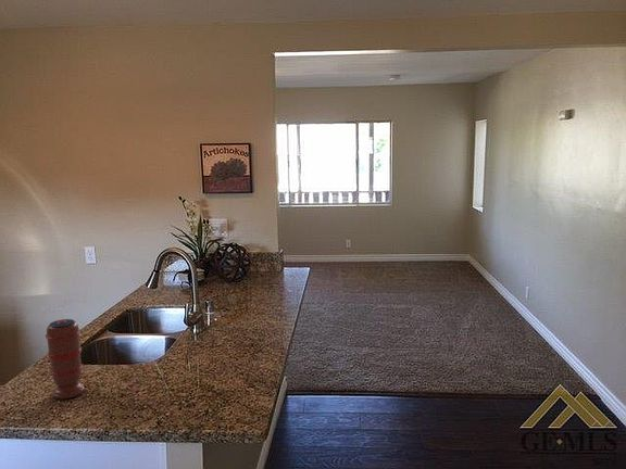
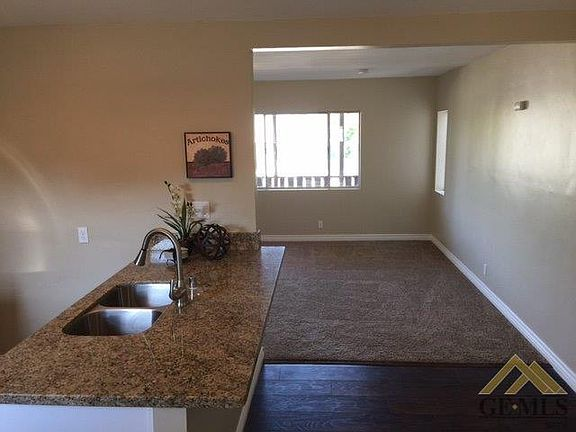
- spice grinder [45,318,85,401]
